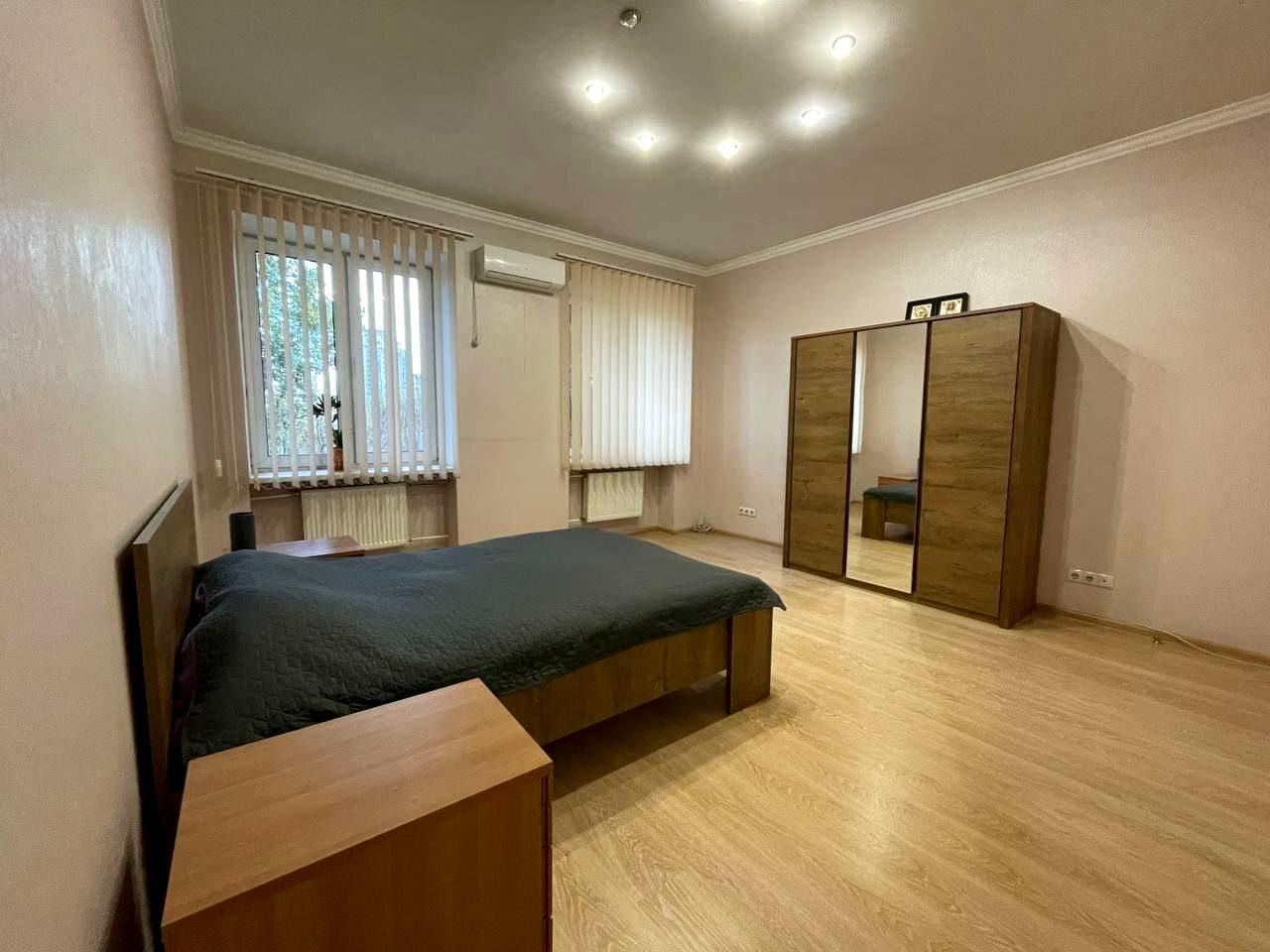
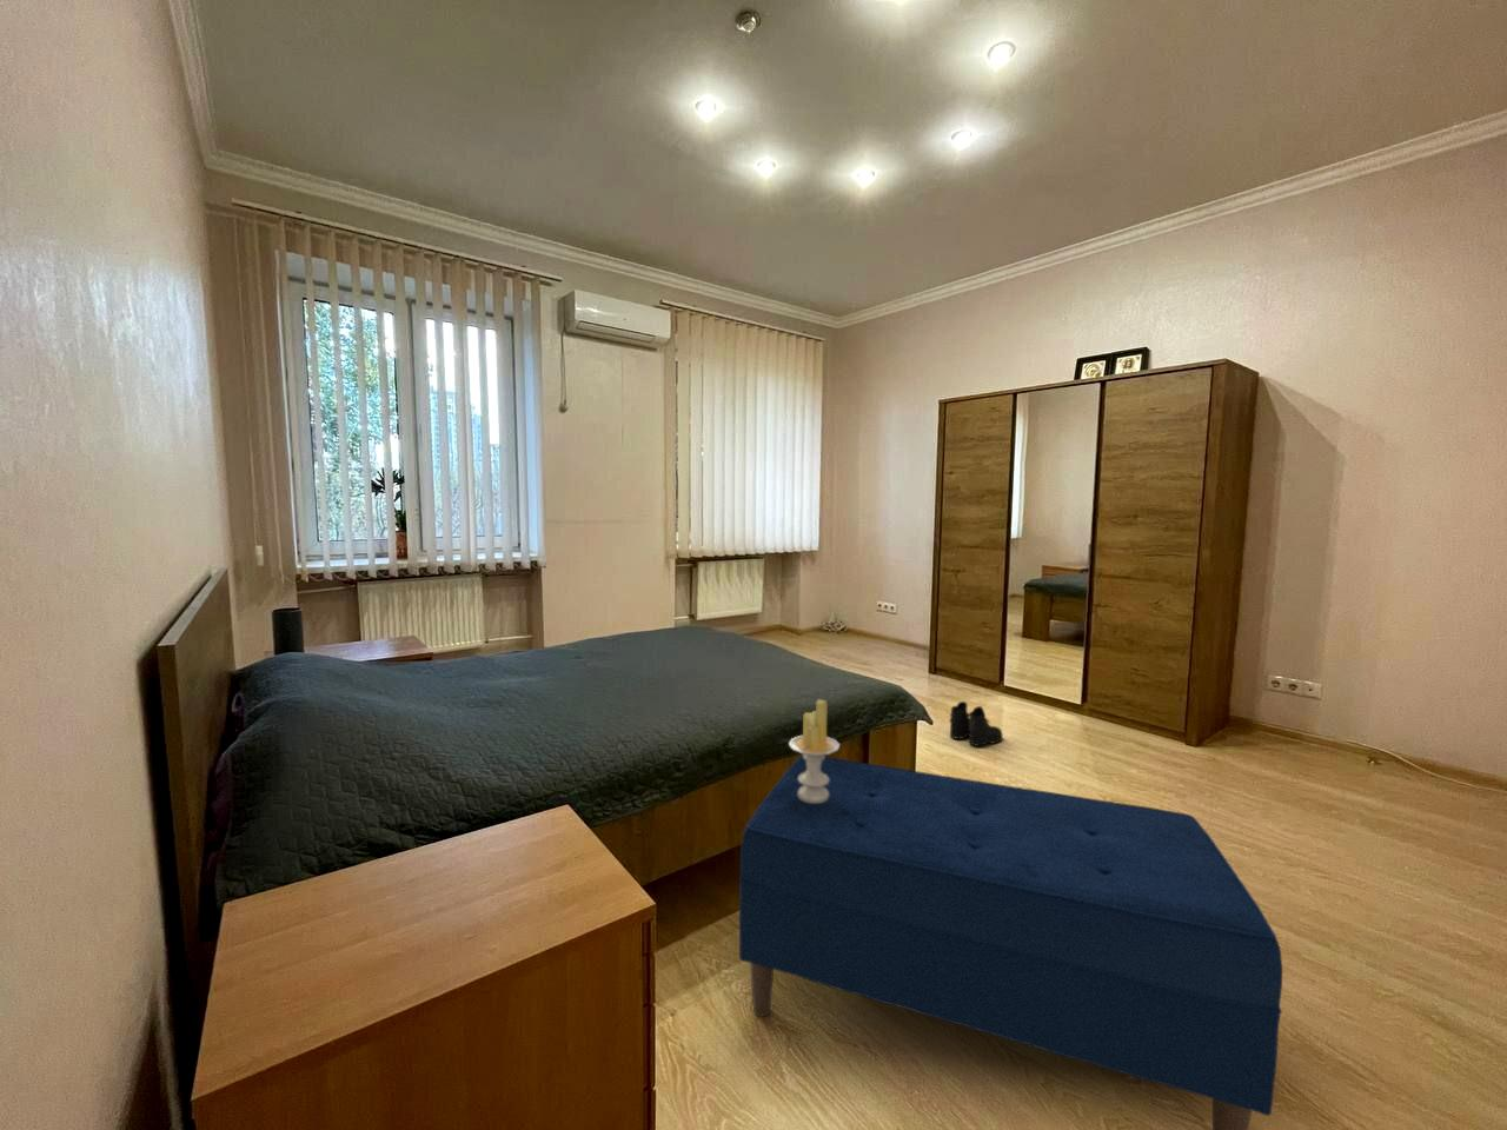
+ boots [949,700,1004,748]
+ bench [738,755,1283,1130]
+ candle [788,698,840,802]
